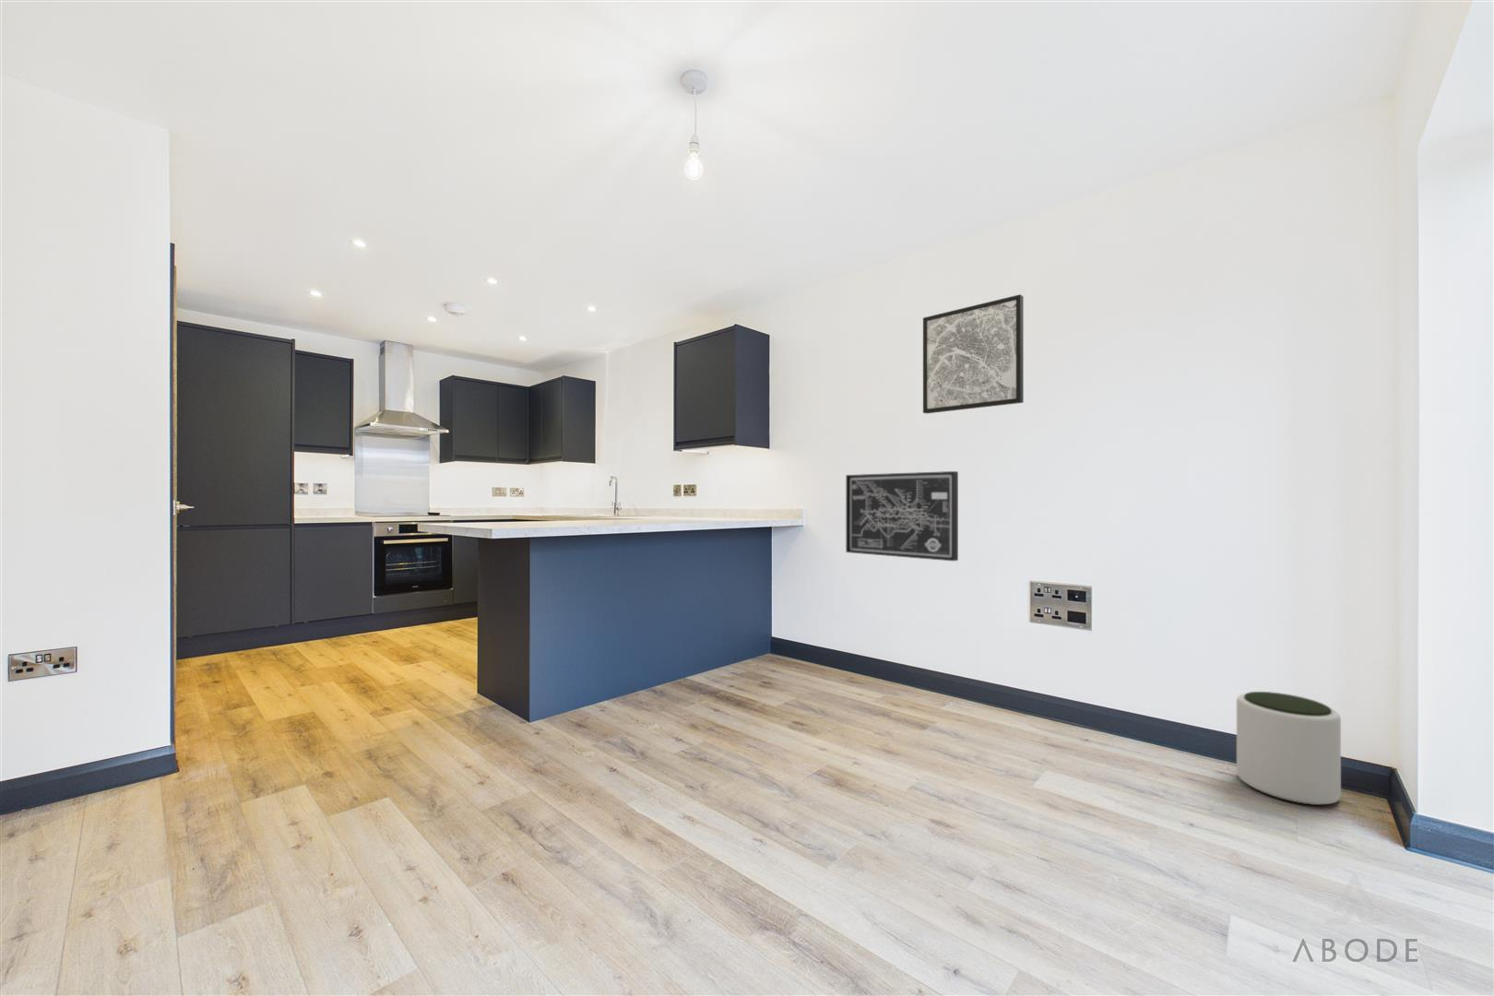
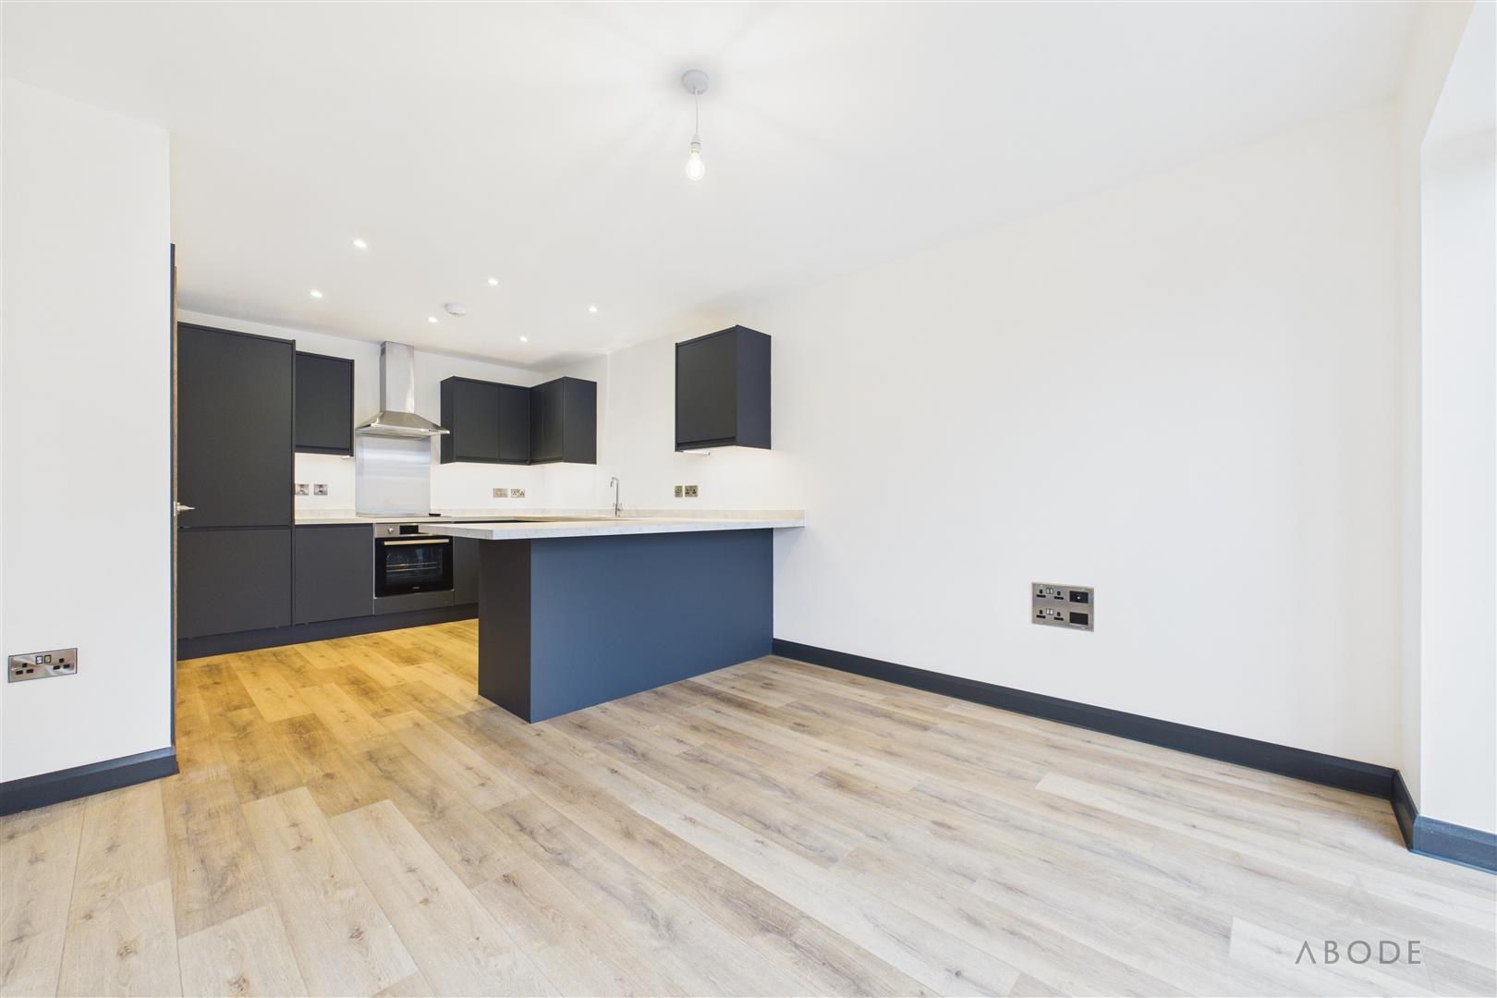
- wall art [845,470,959,561]
- plant pot [1236,690,1342,806]
- wall art [923,293,1025,415]
